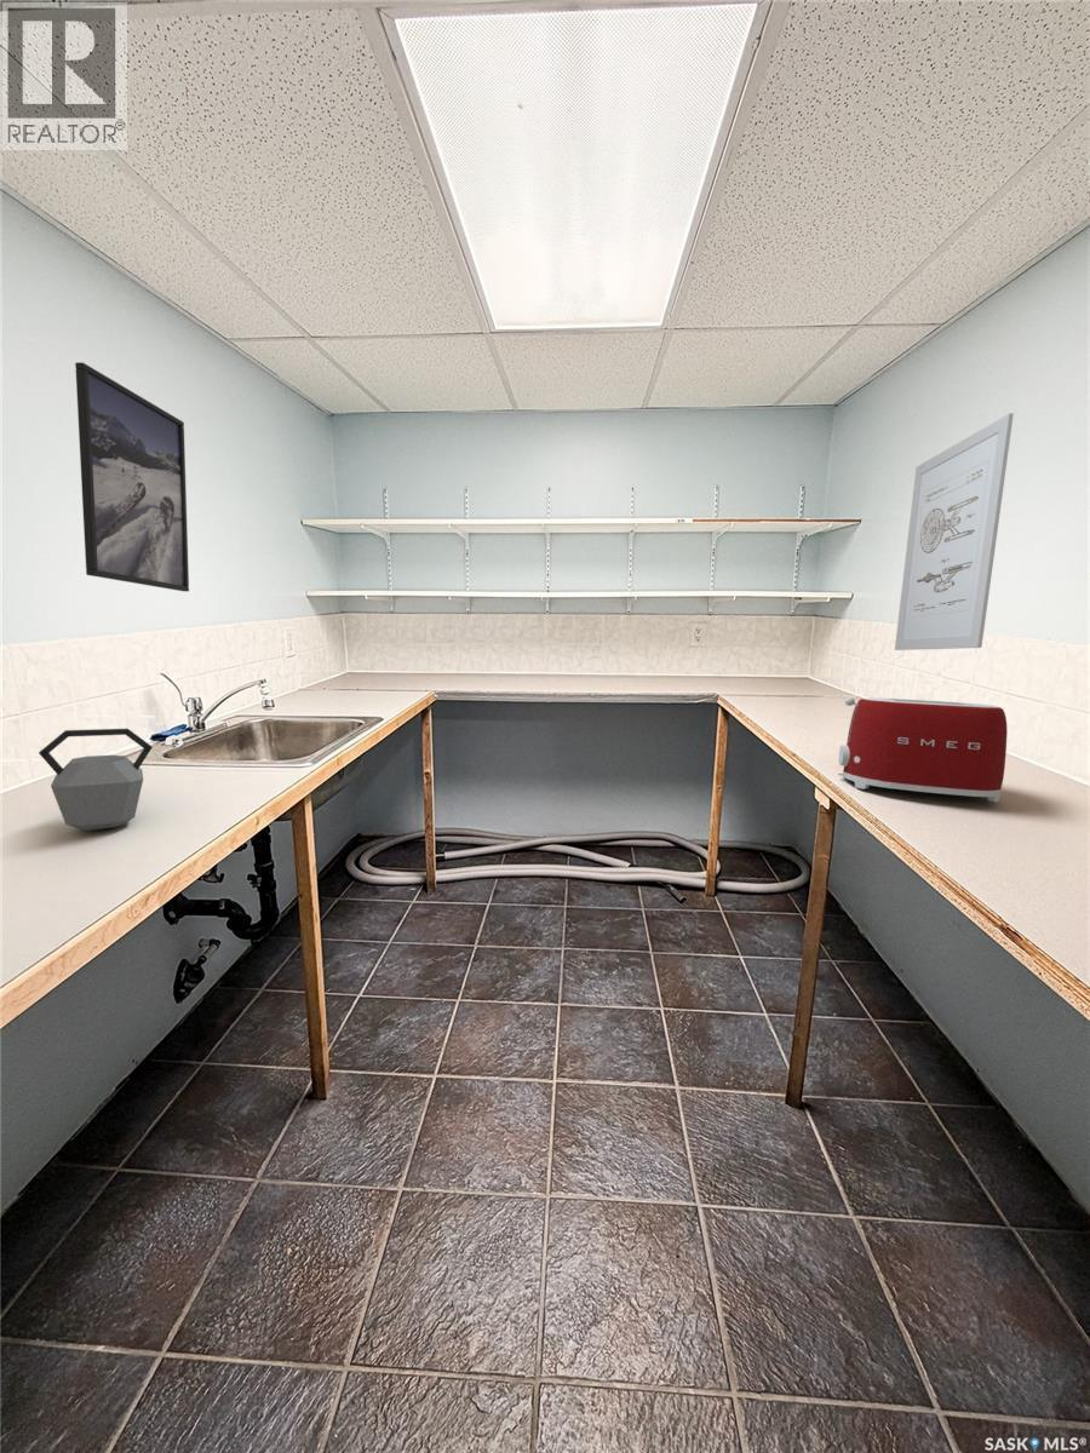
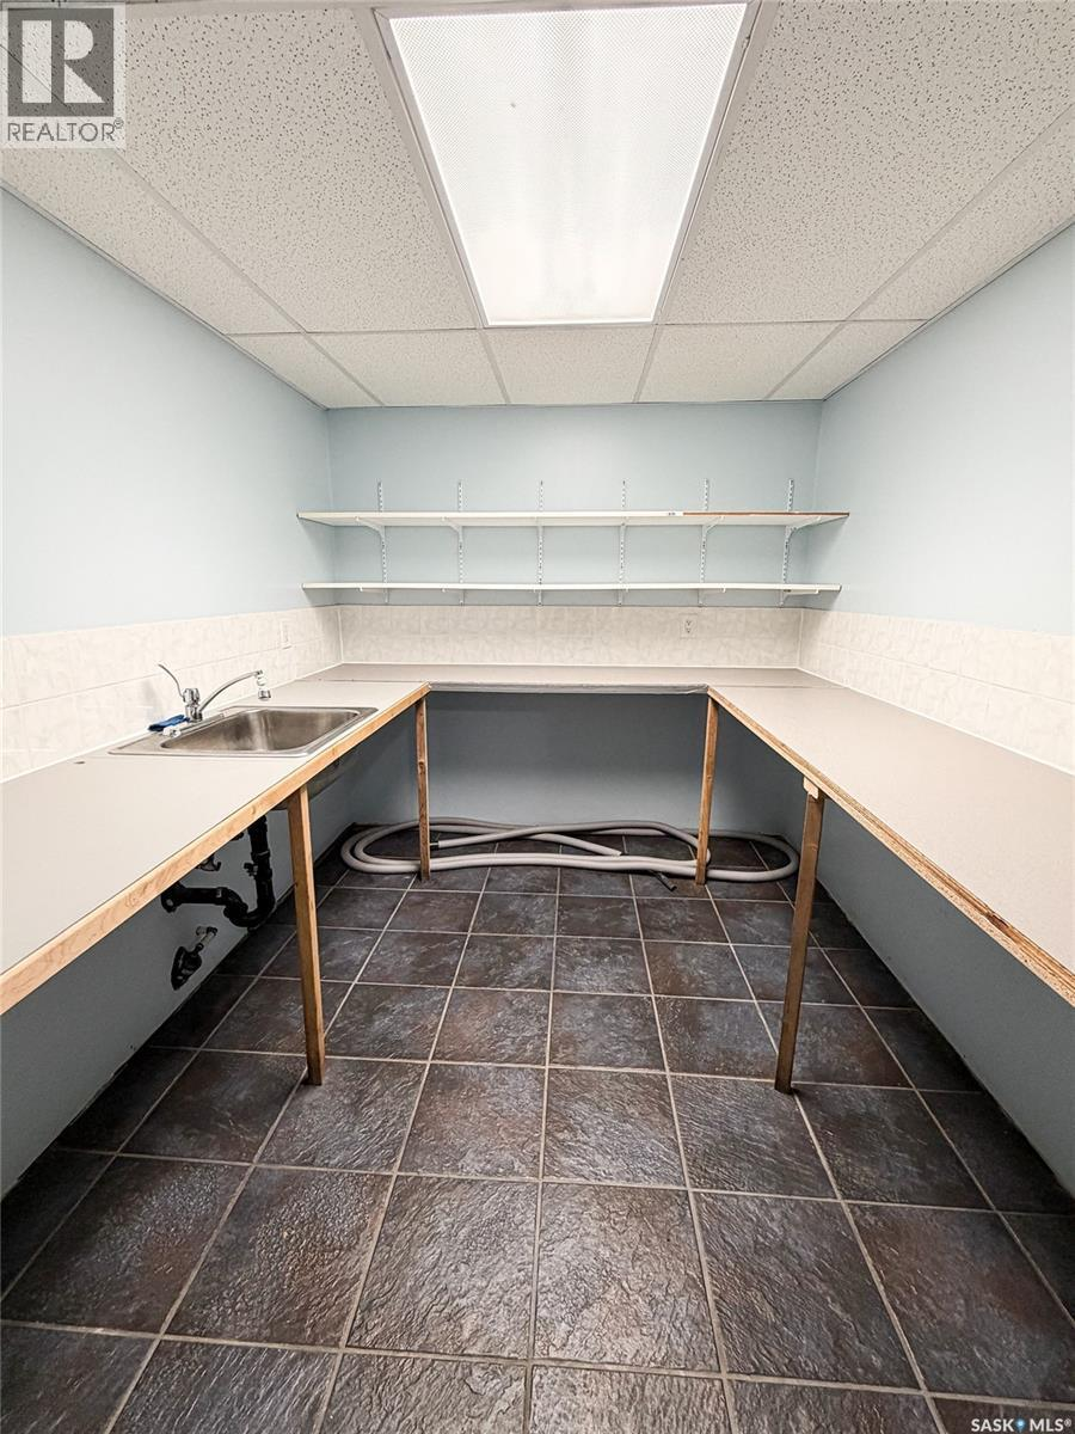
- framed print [74,361,190,593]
- toaster [837,696,1009,803]
- wall art [894,412,1015,651]
- kettle [38,728,154,832]
